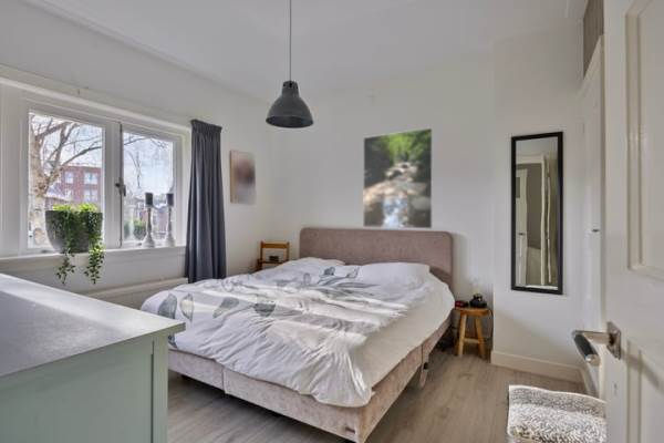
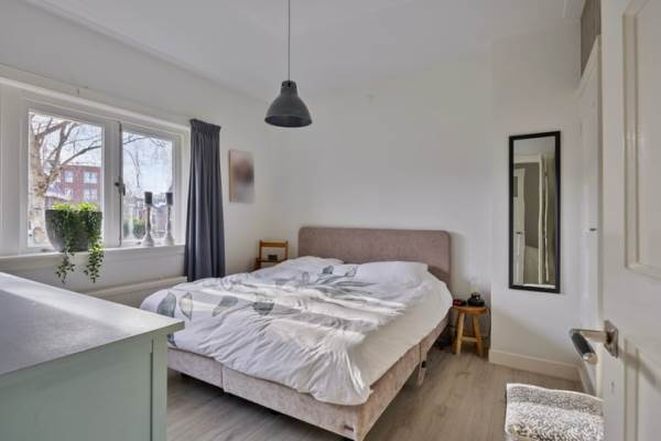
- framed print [362,126,434,230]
